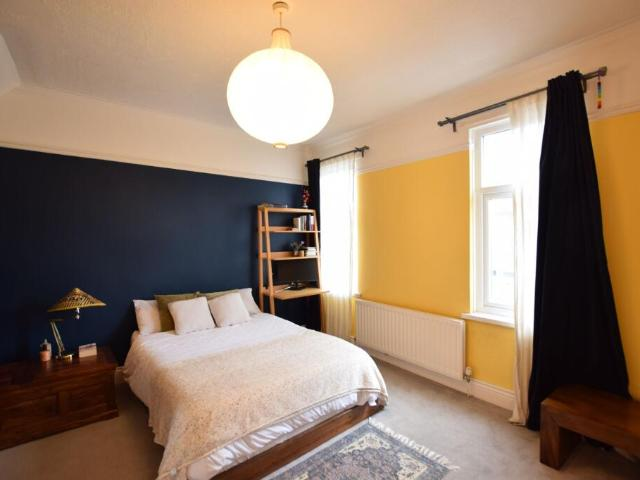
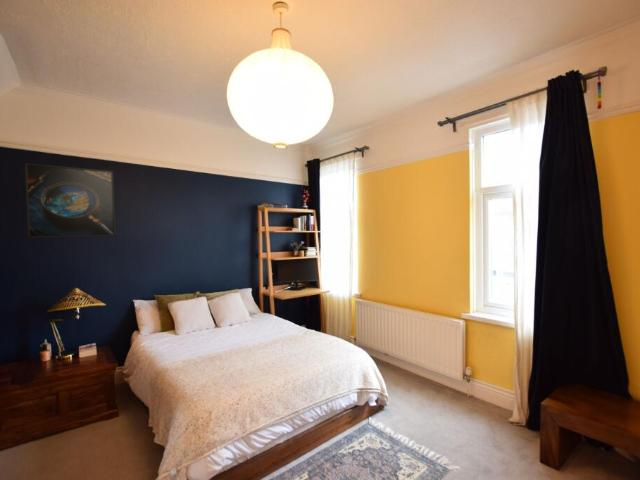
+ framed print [23,162,117,239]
